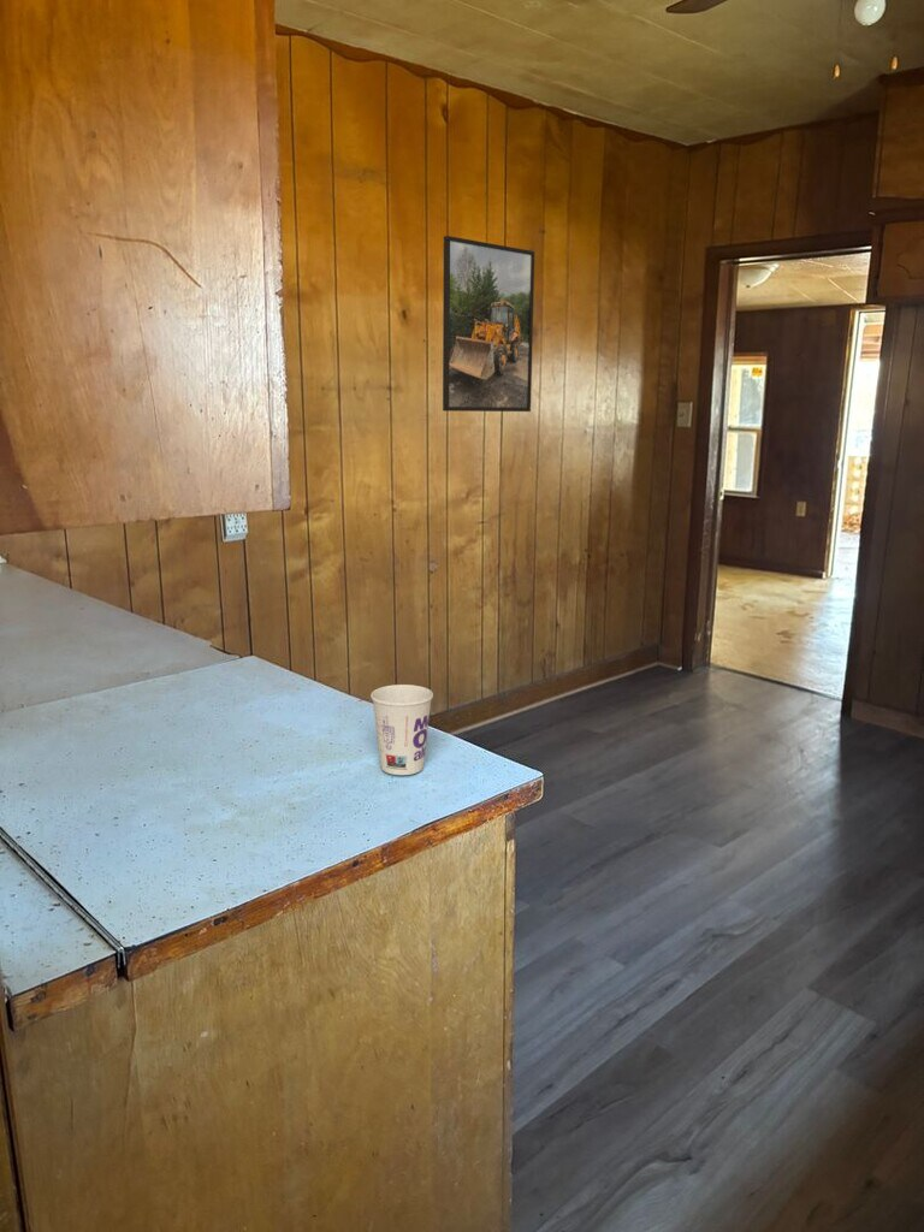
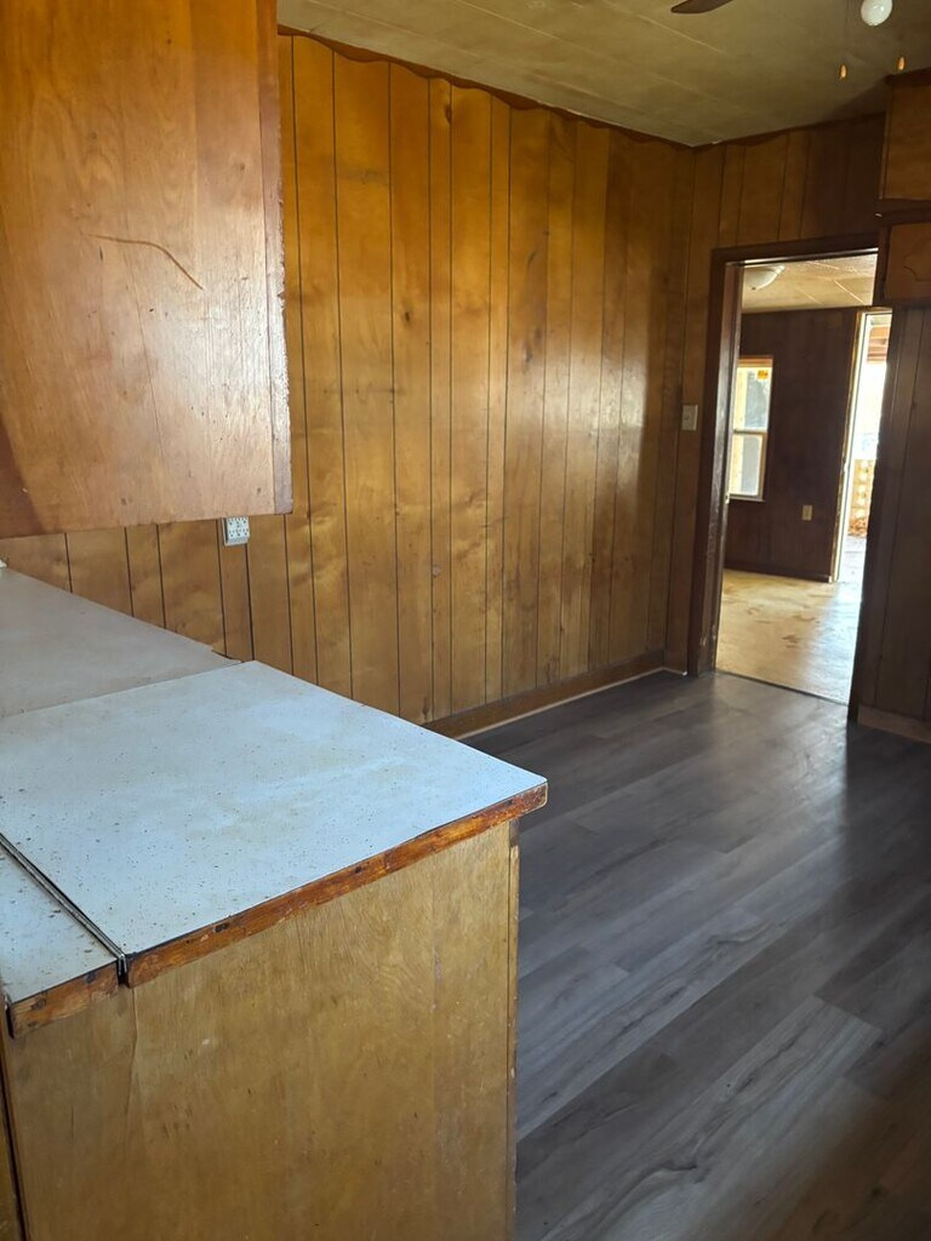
- cup [369,683,434,776]
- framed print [442,235,535,413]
